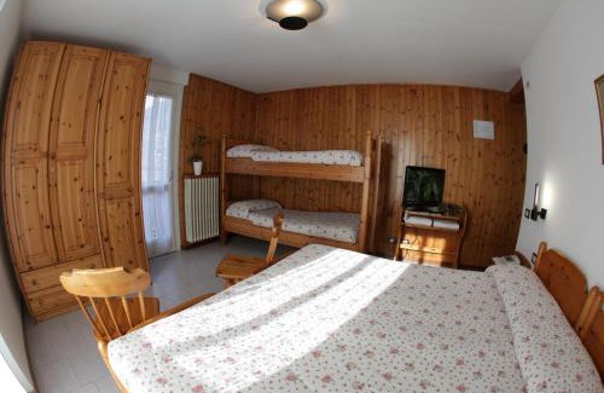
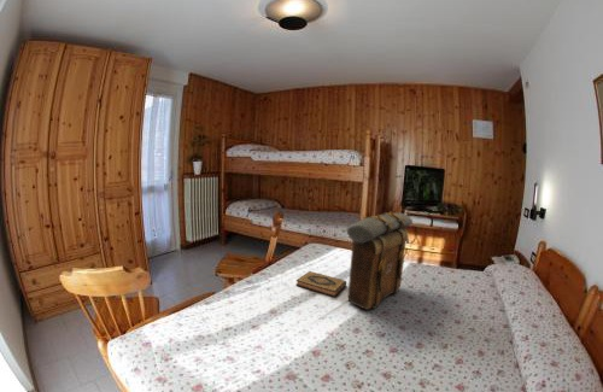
+ hardback book [295,270,347,298]
+ backpack [345,210,414,311]
